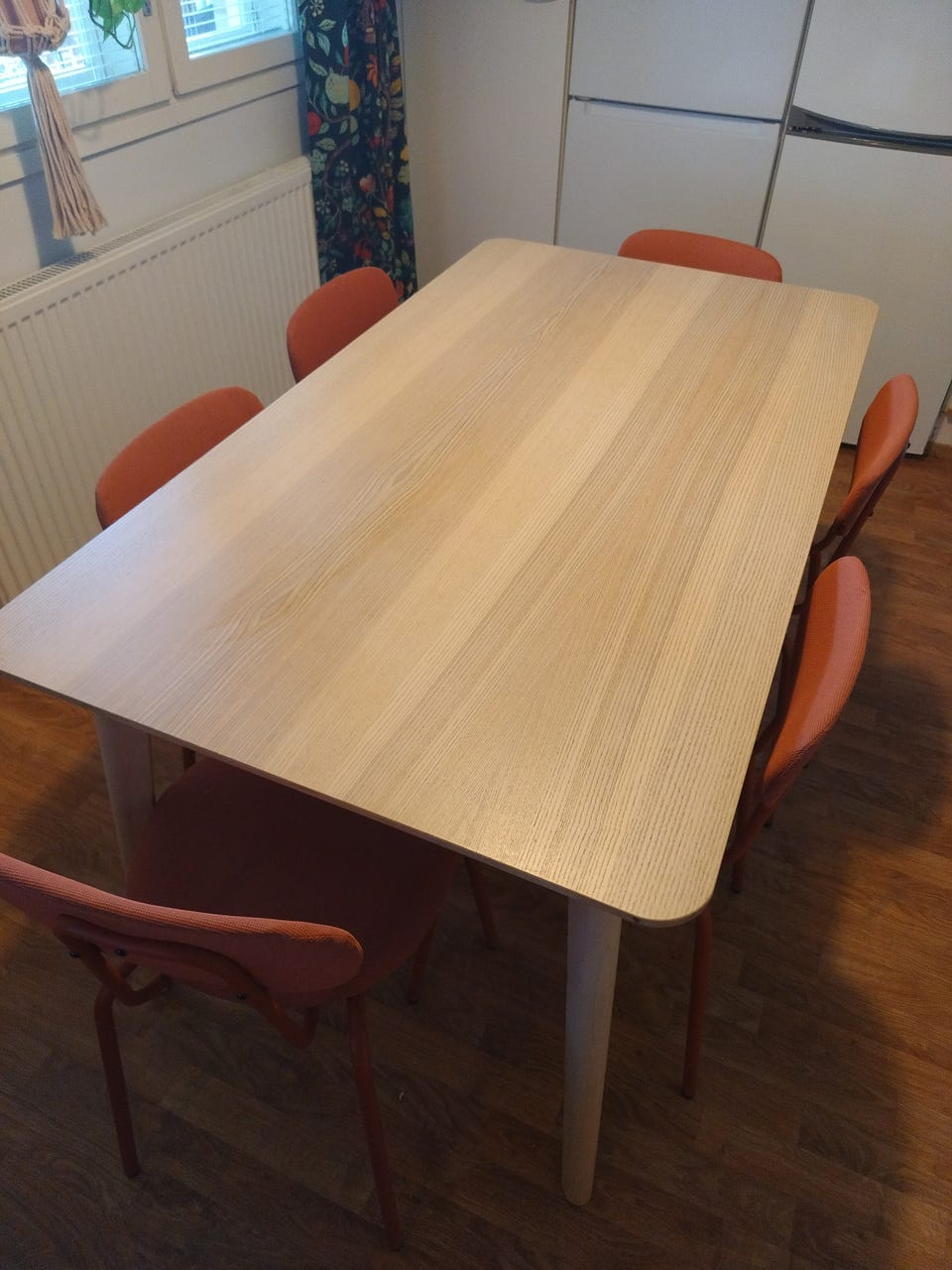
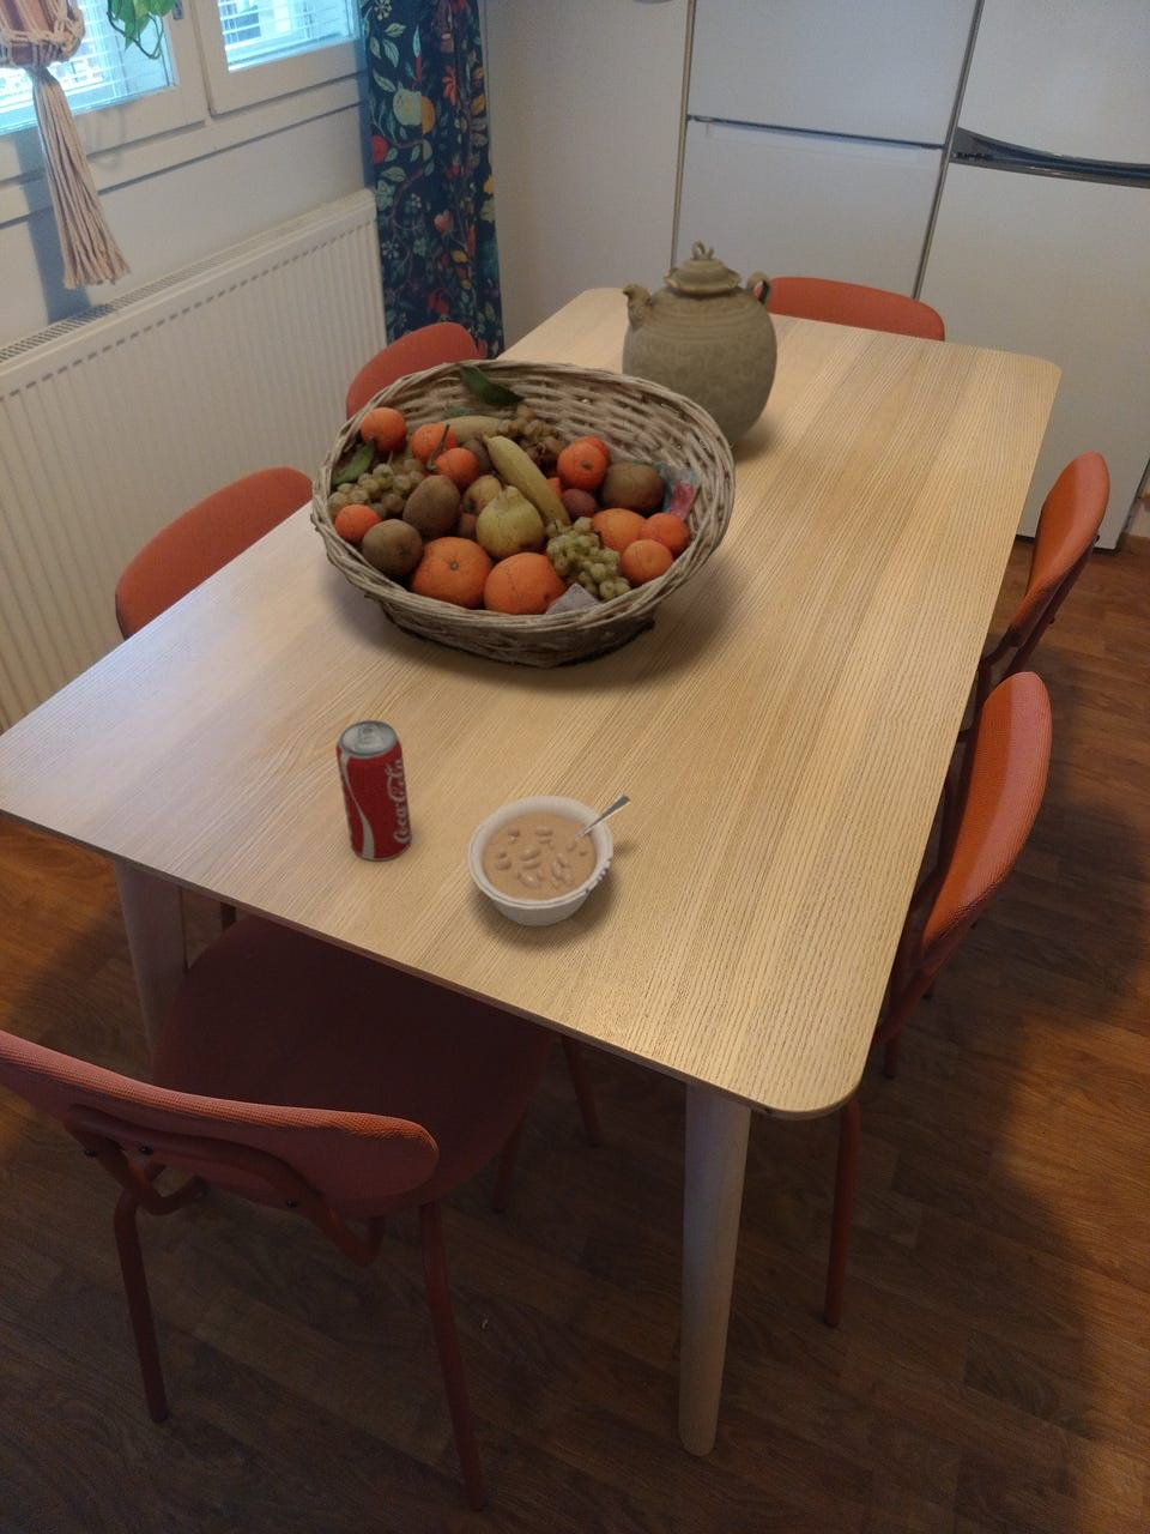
+ fruit basket [309,359,737,670]
+ beverage can [335,719,413,861]
+ legume [466,794,632,928]
+ teapot [621,239,779,451]
